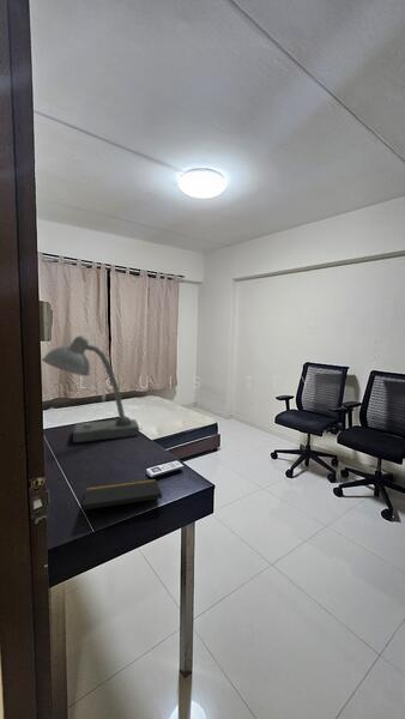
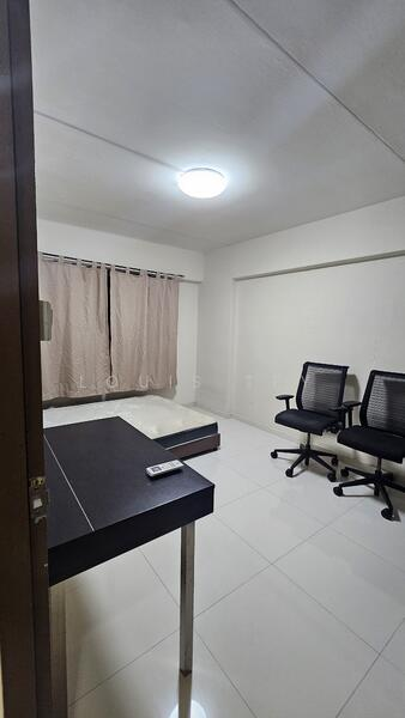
- desk lamp [41,334,144,443]
- notepad [81,478,164,510]
